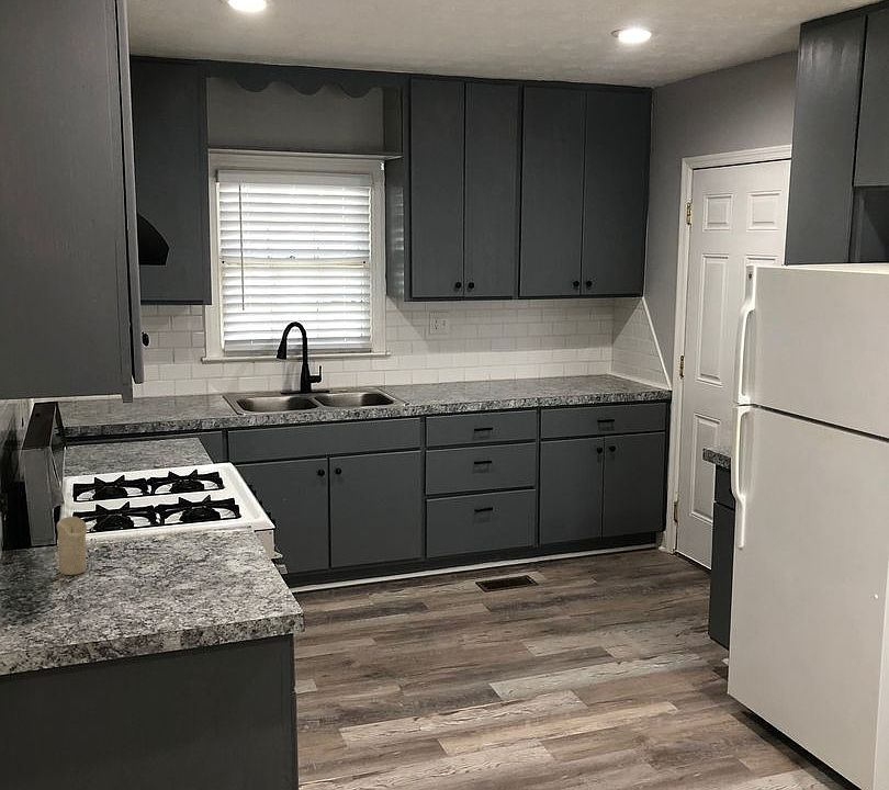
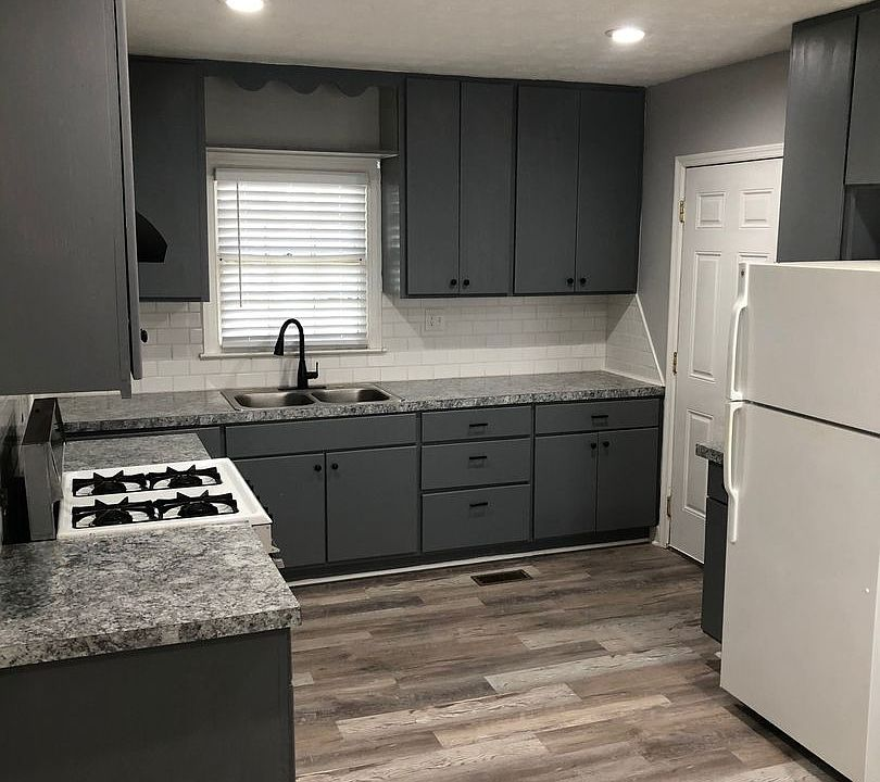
- candle [56,516,88,576]
